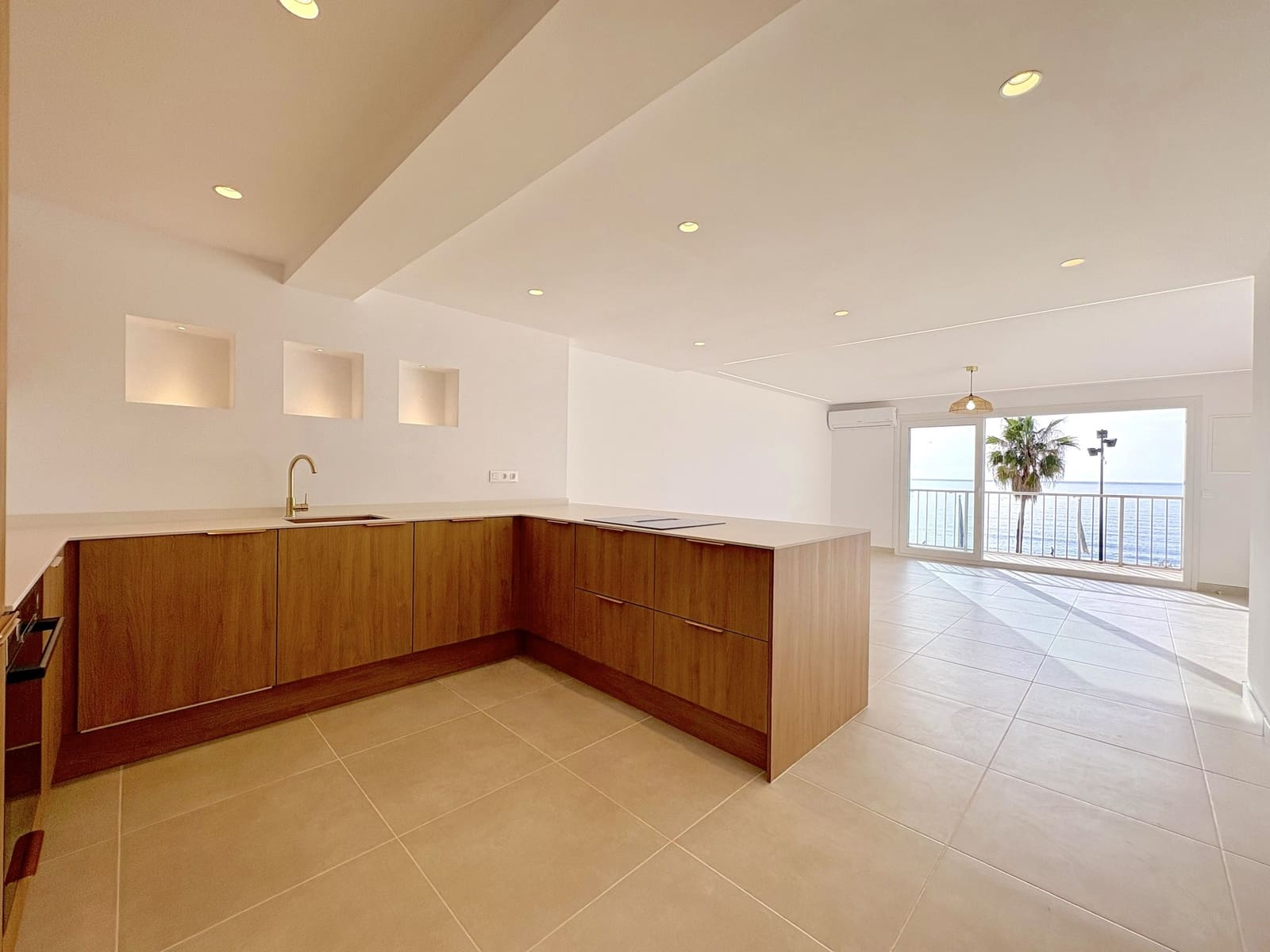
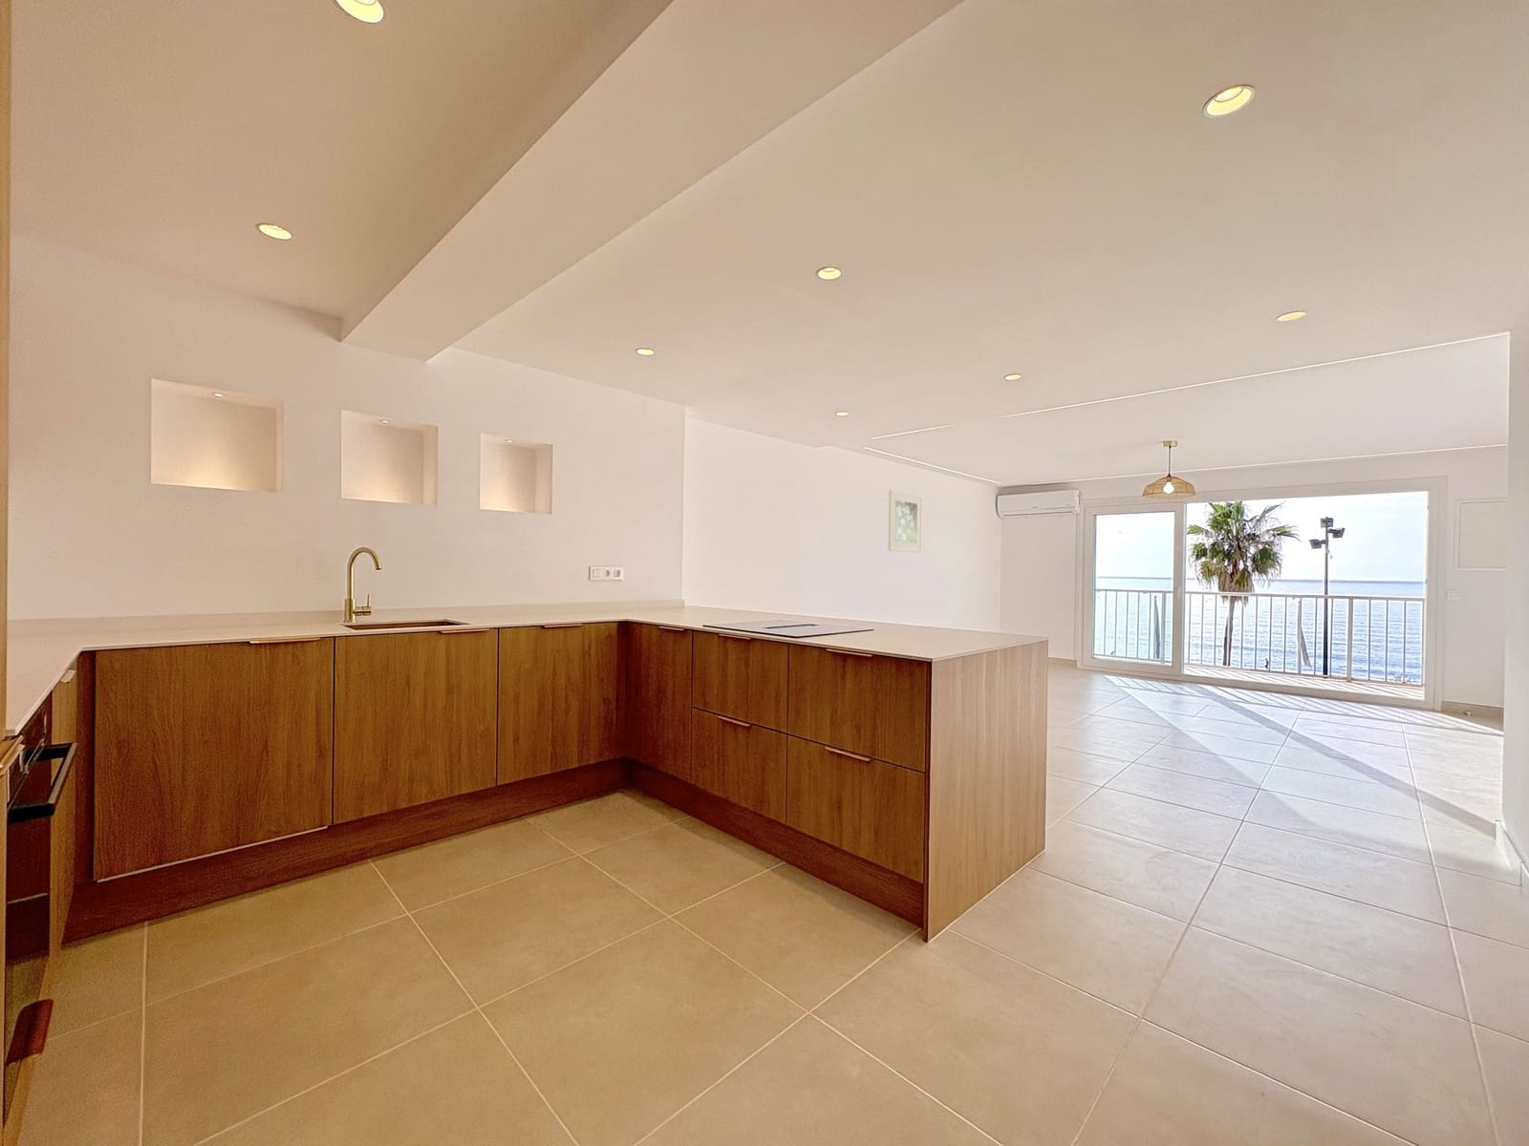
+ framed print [887,490,923,553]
